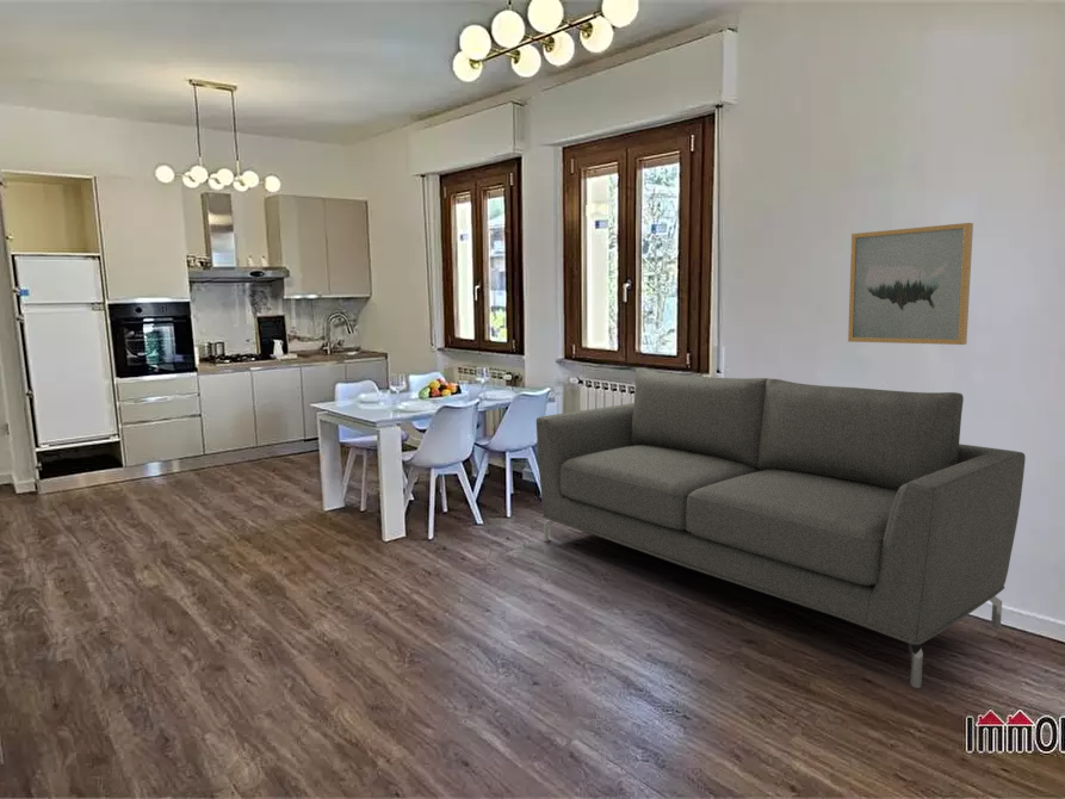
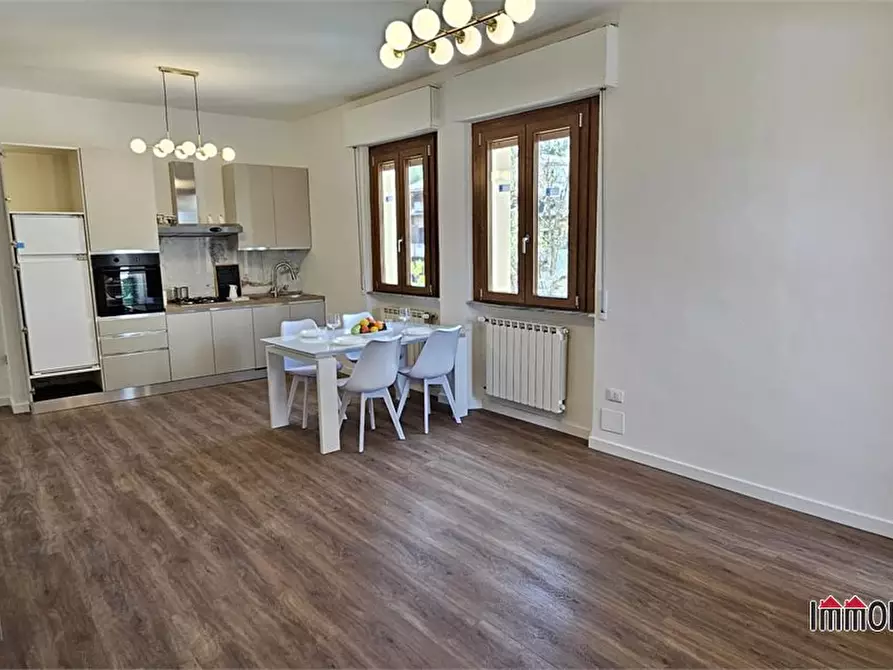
- wall art [847,222,974,346]
- sofa [535,367,1027,689]
